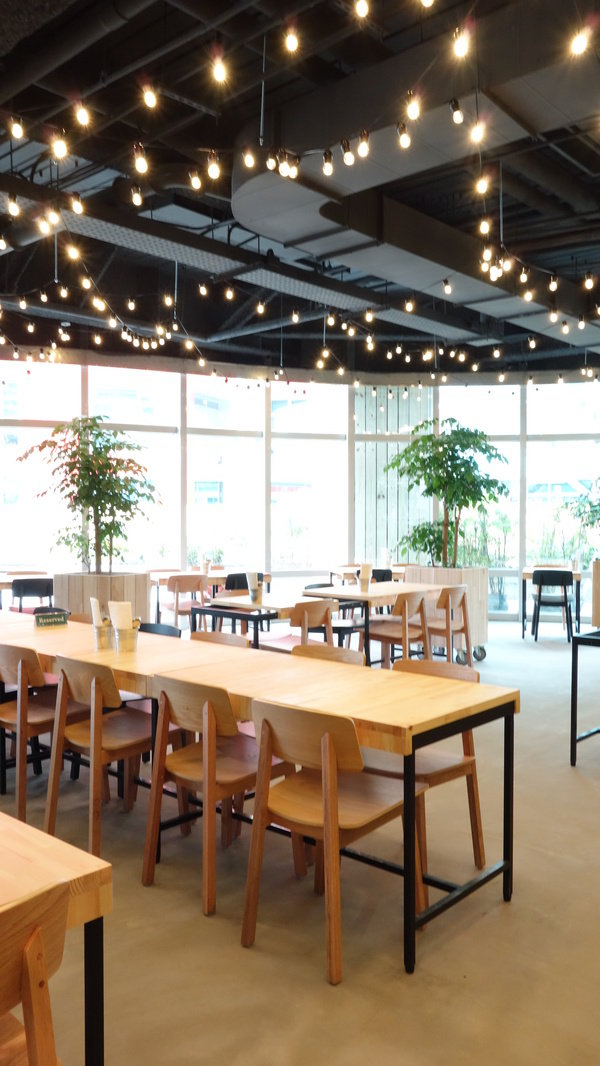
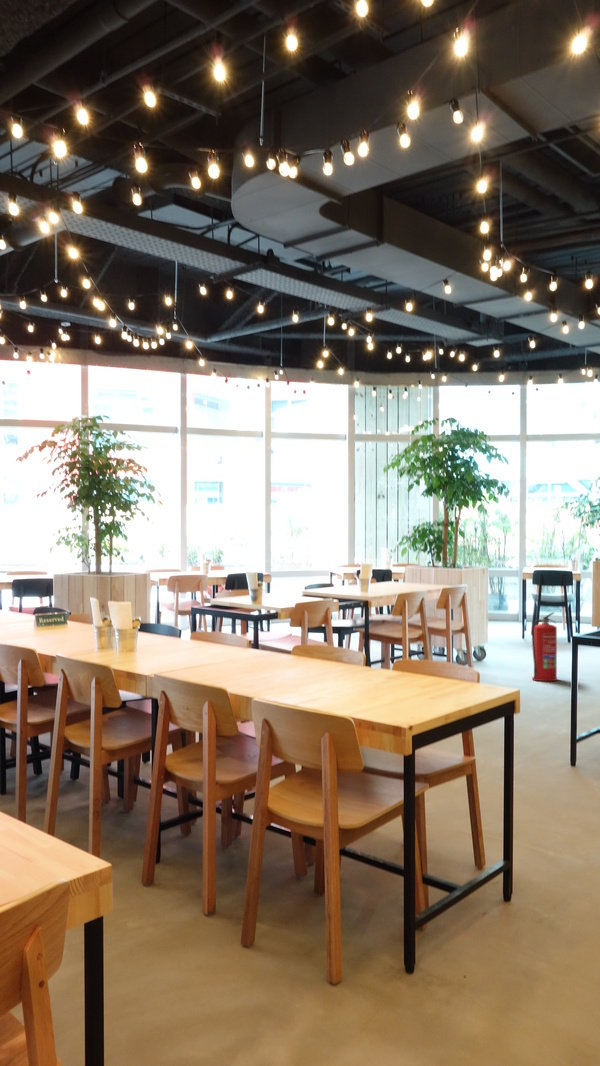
+ fire extinguisher [531,612,558,682]
